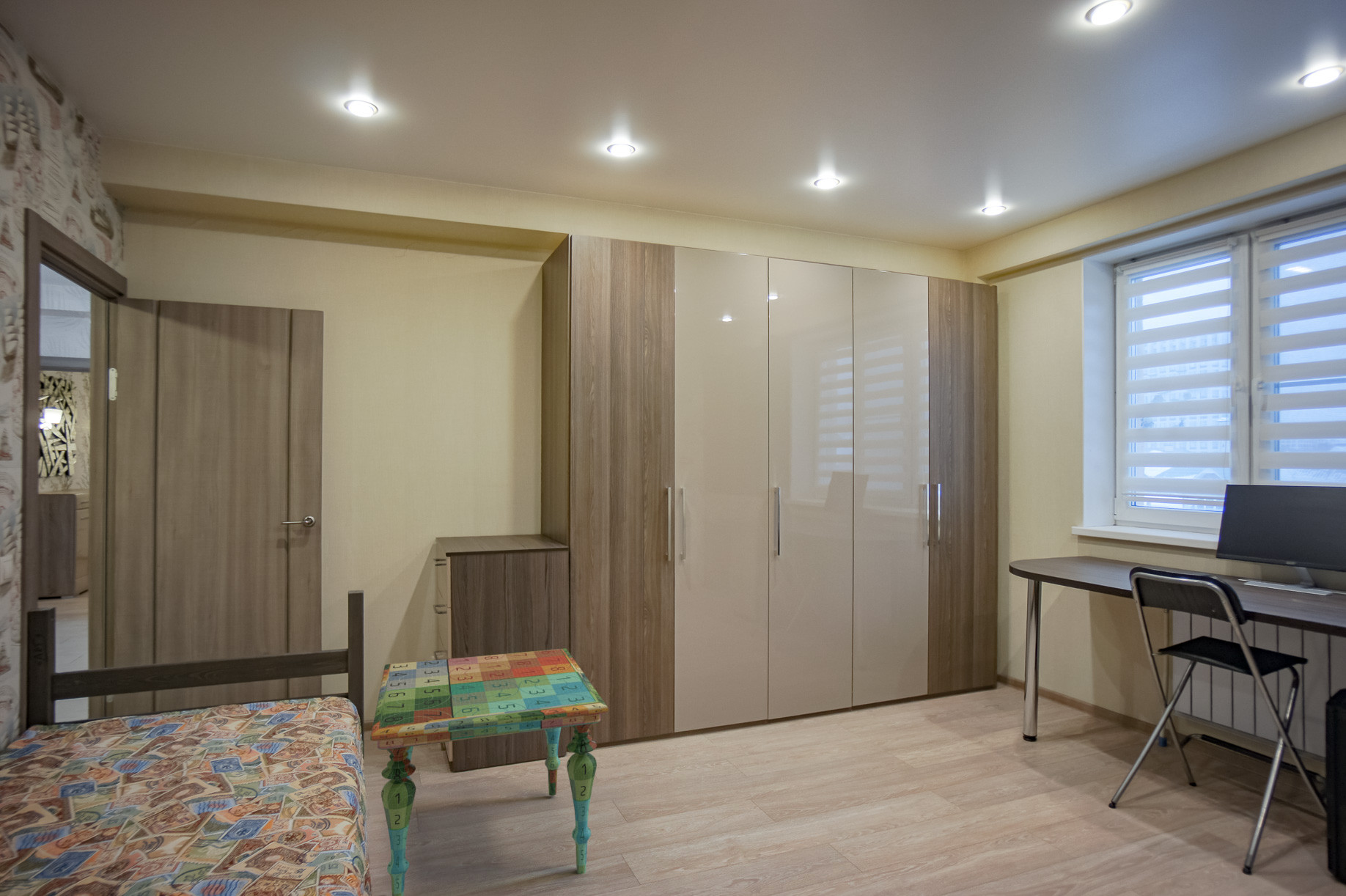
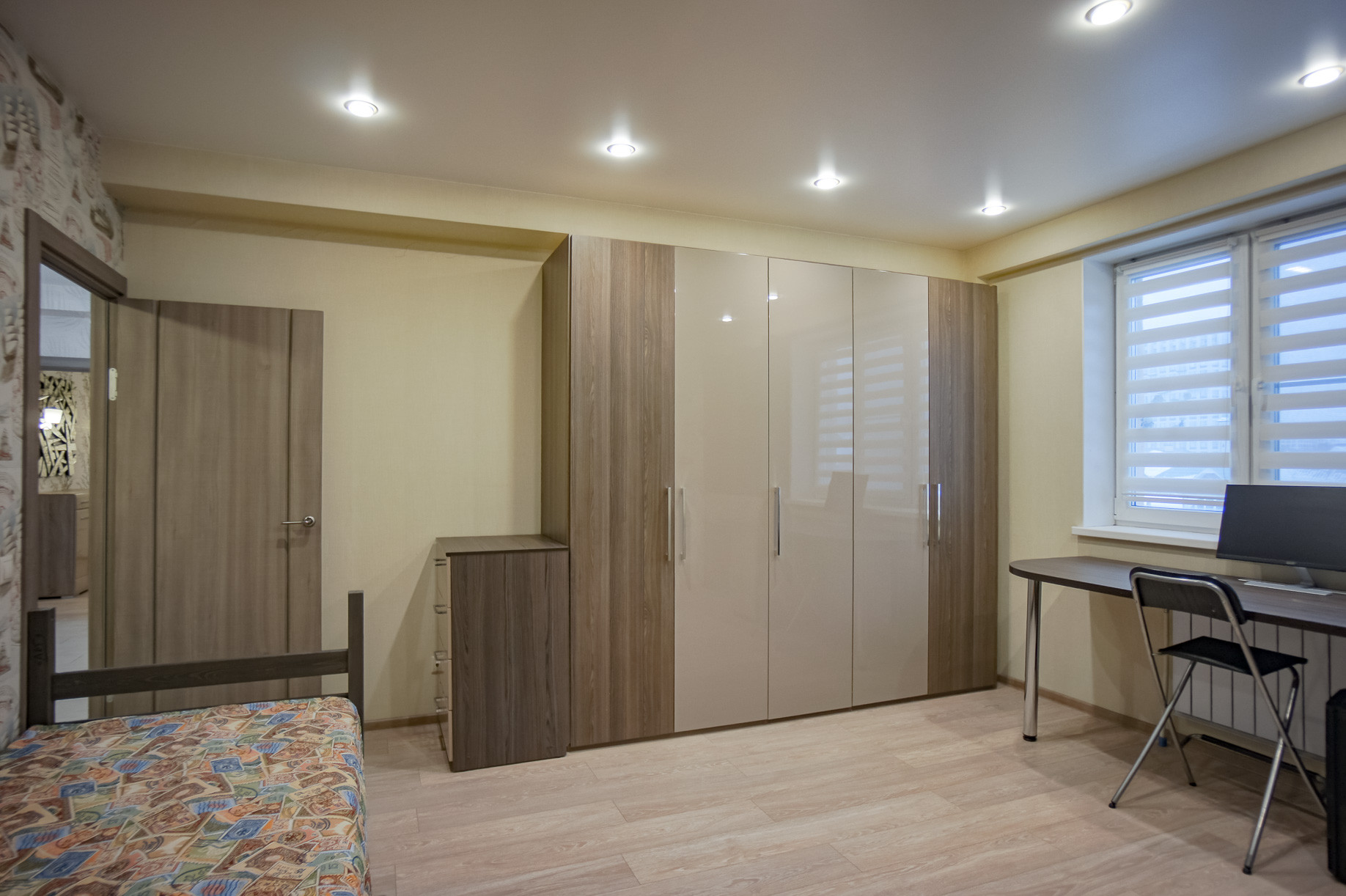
- side table [369,648,609,896]
